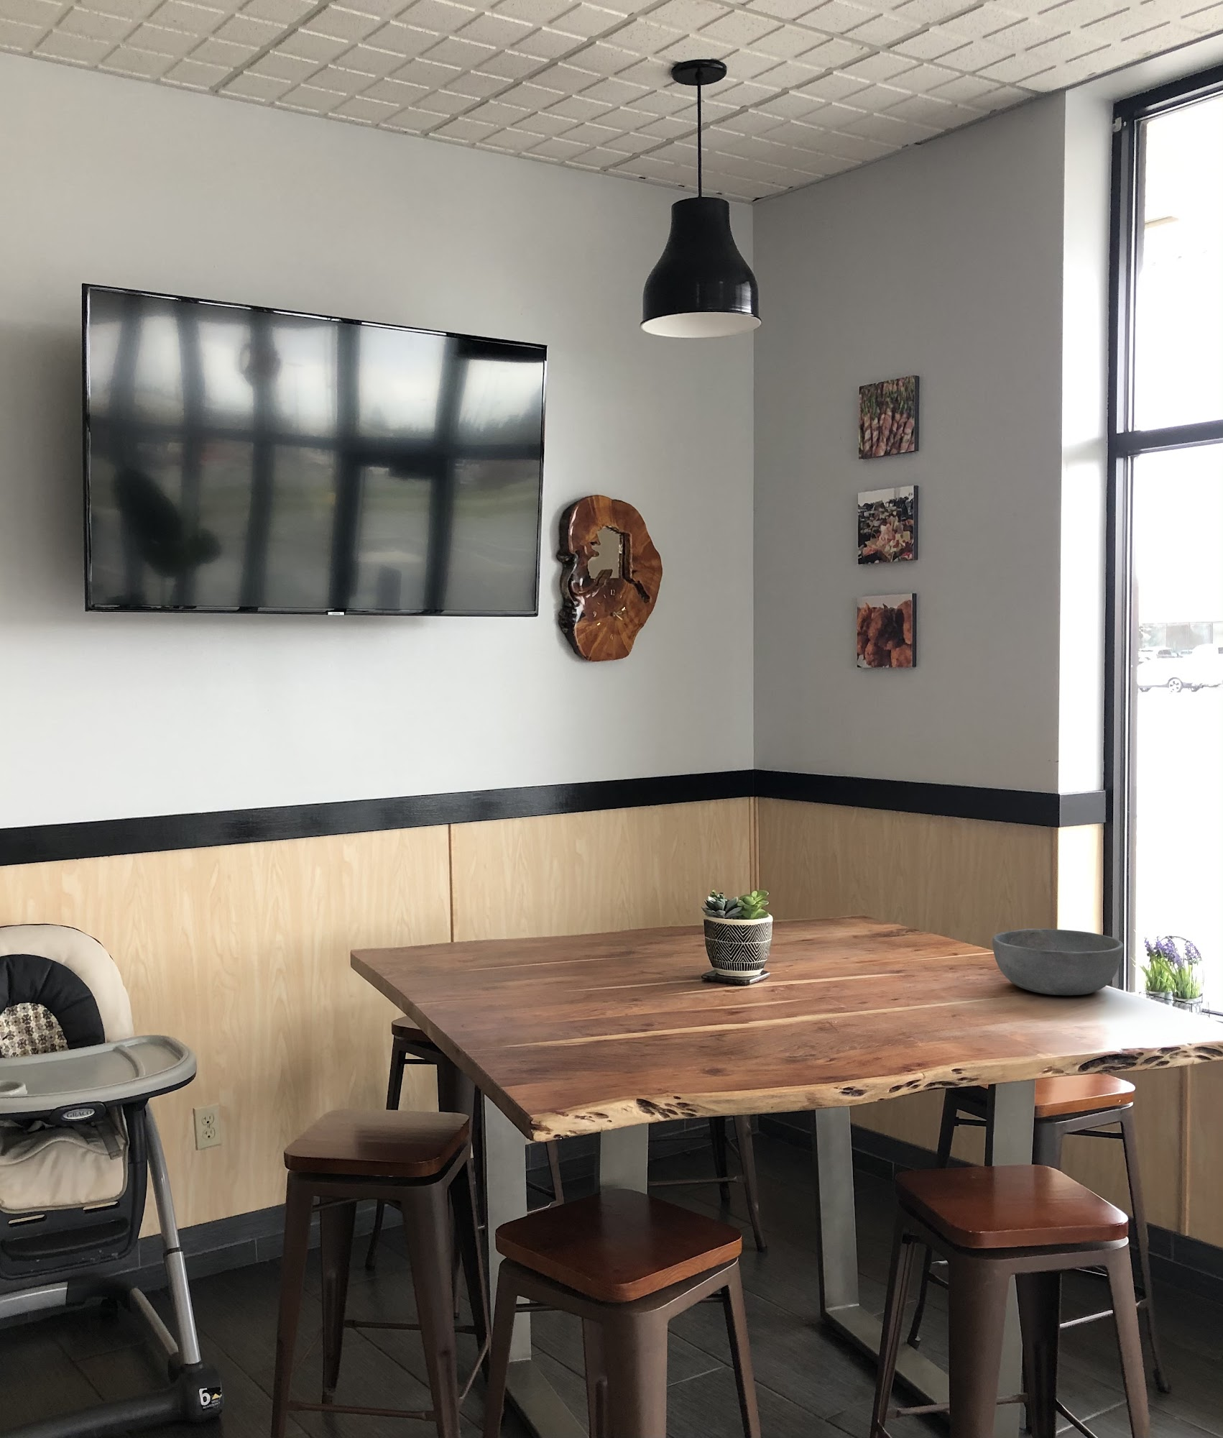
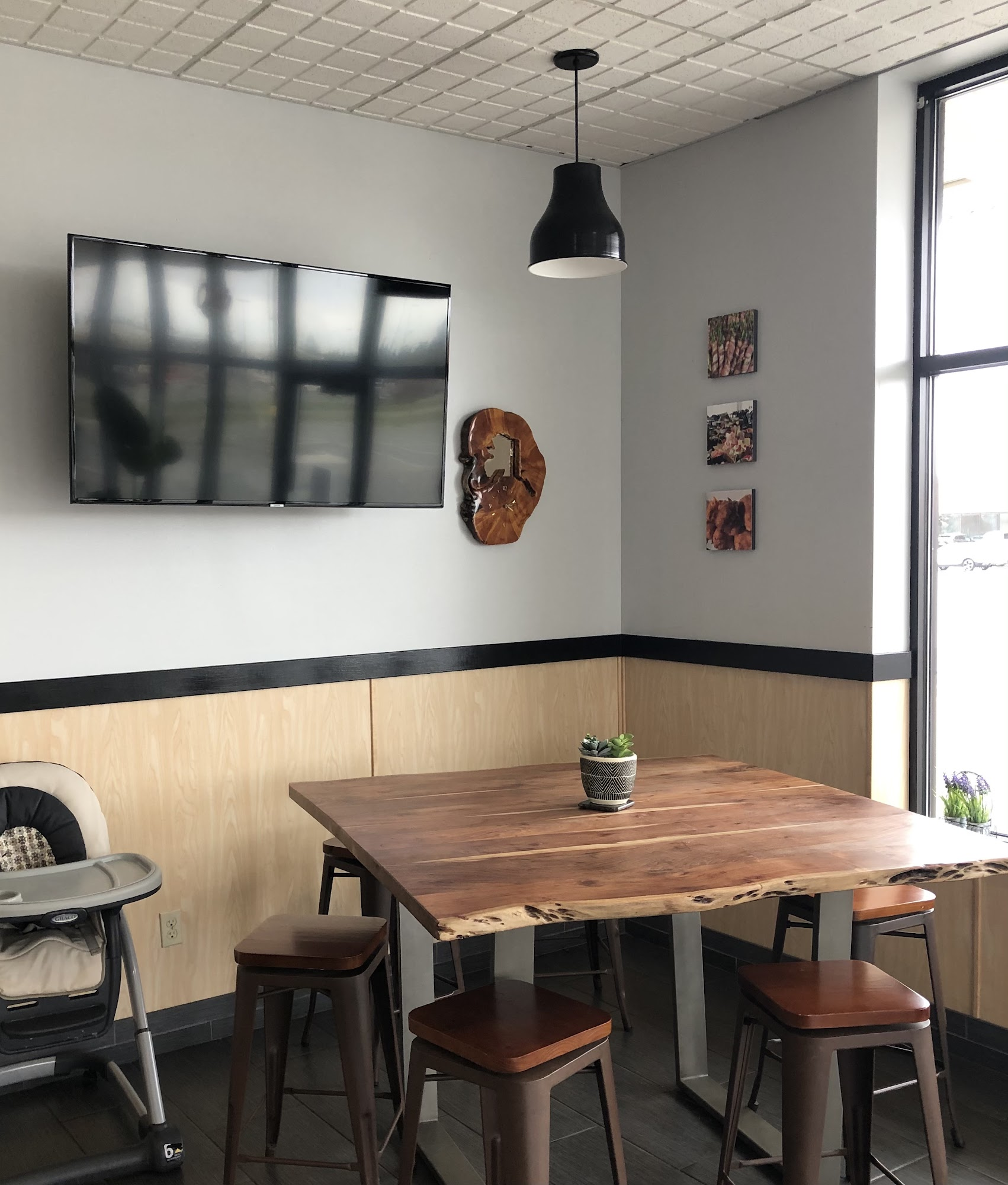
- bowl [991,928,1124,996]
